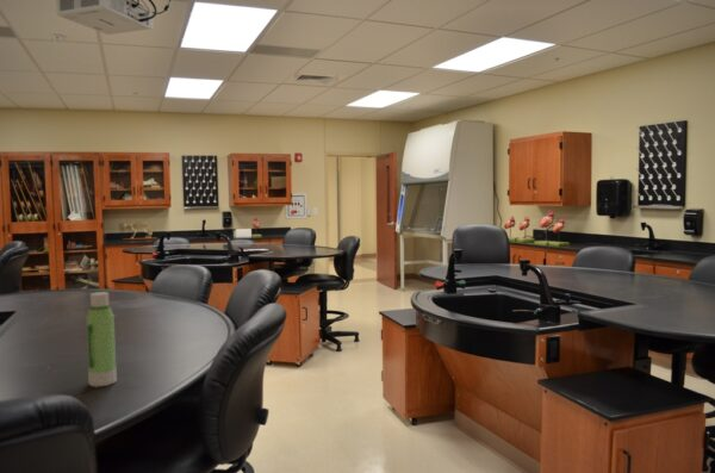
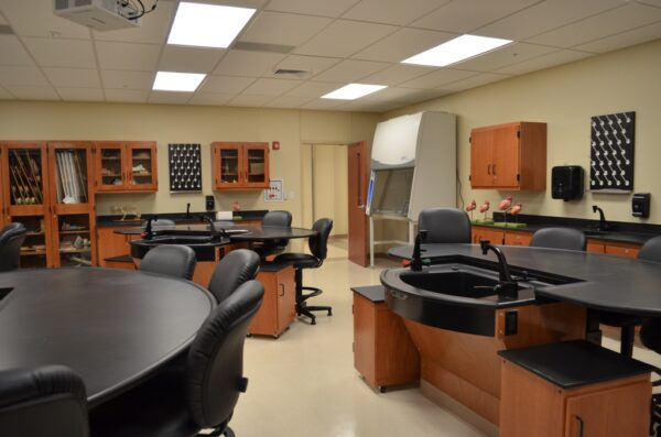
- water bottle [86,291,118,388]
